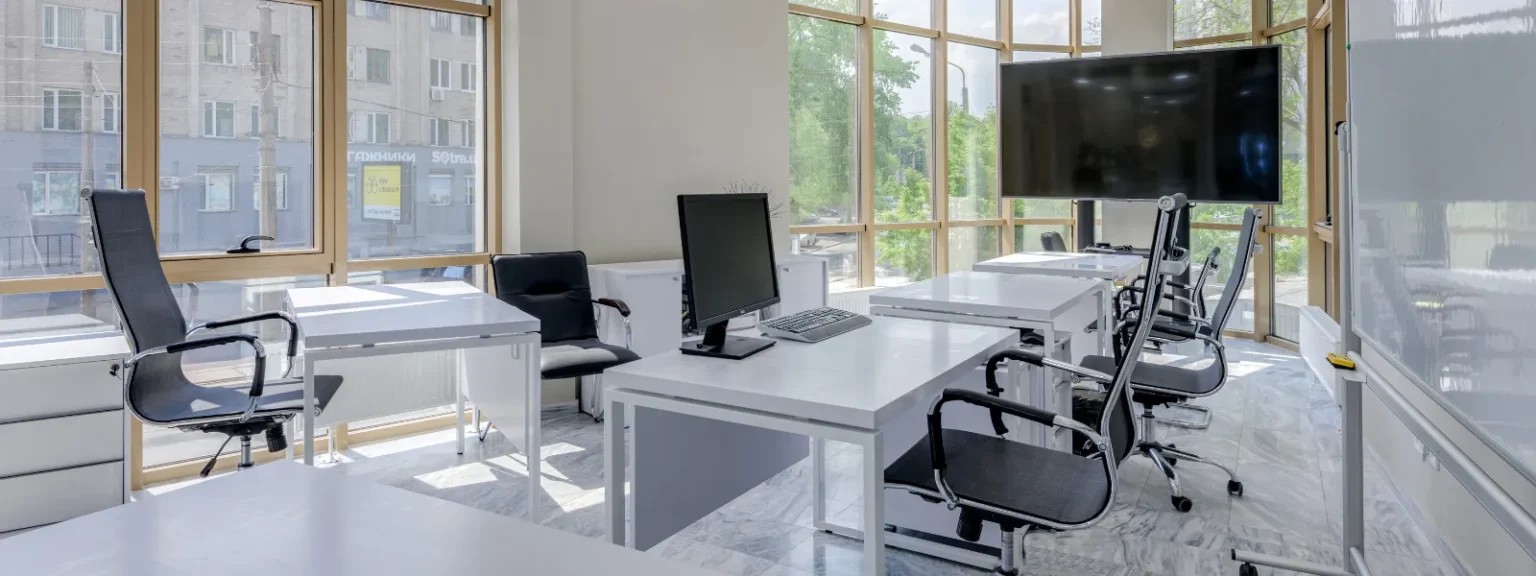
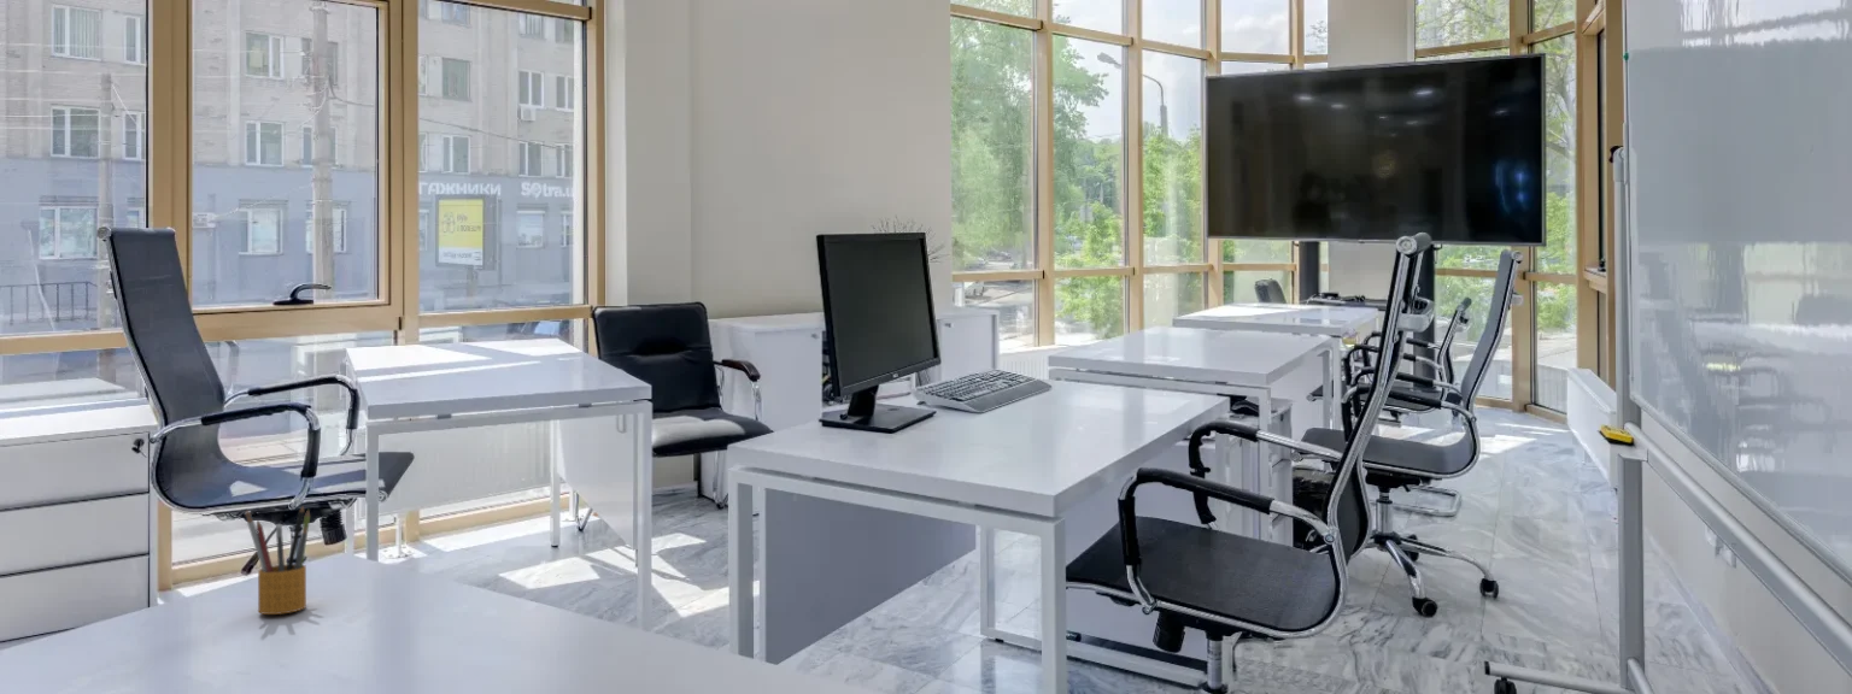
+ pencil box [245,504,311,616]
